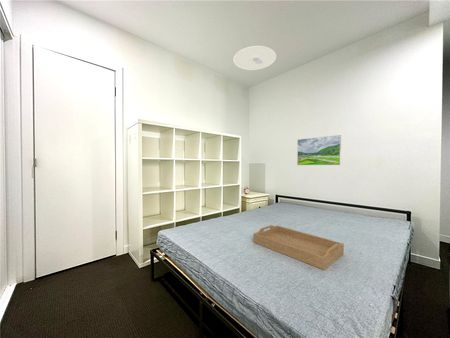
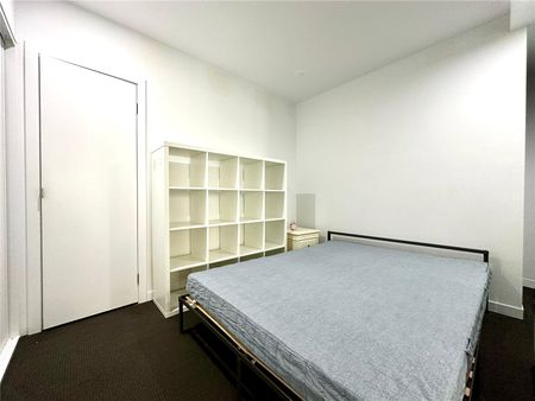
- ceiling light [232,45,277,71]
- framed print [296,134,342,166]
- serving tray [253,224,345,271]
